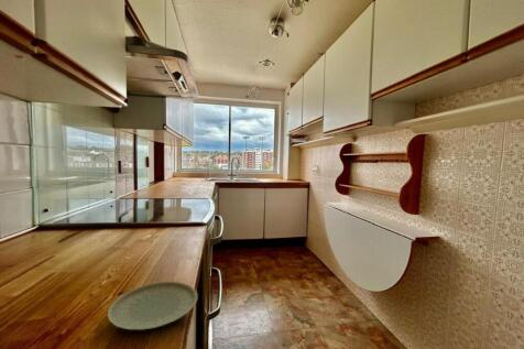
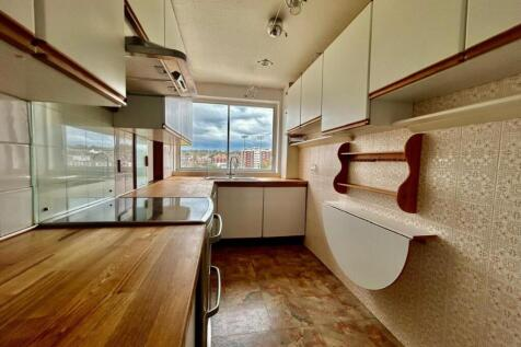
- plate [107,281,198,330]
